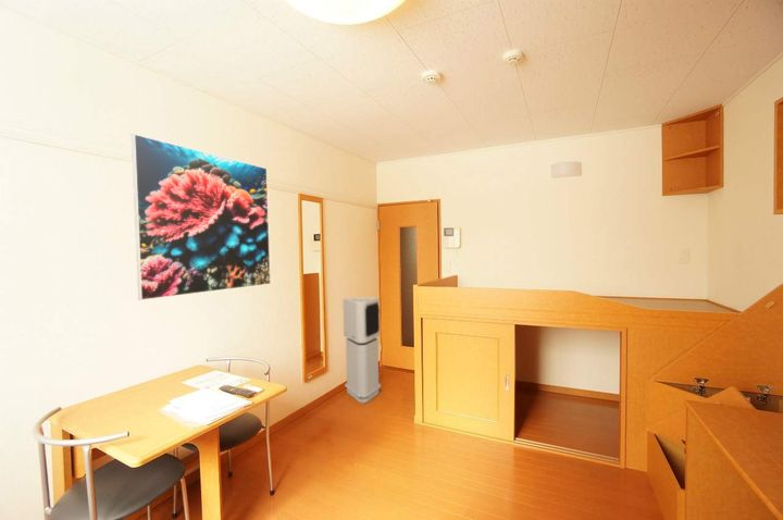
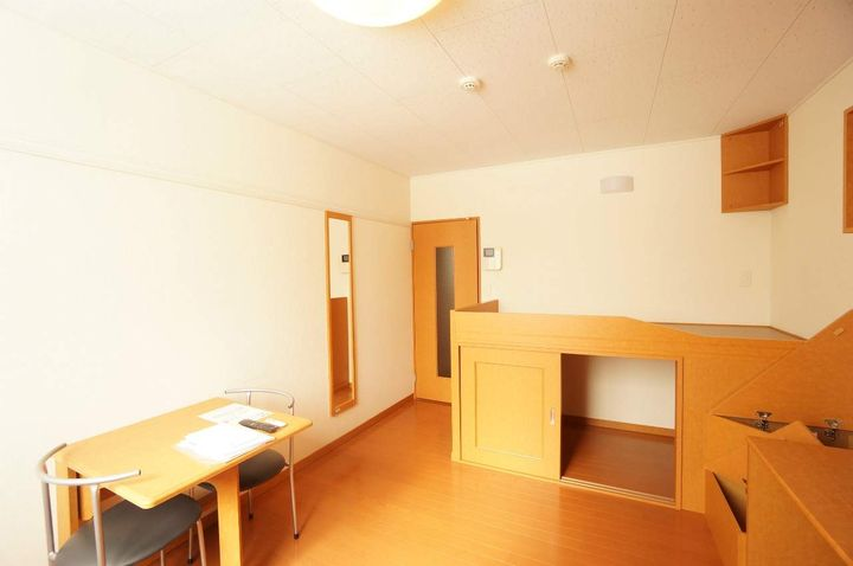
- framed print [129,133,272,301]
- air purifier [341,296,382,404]
